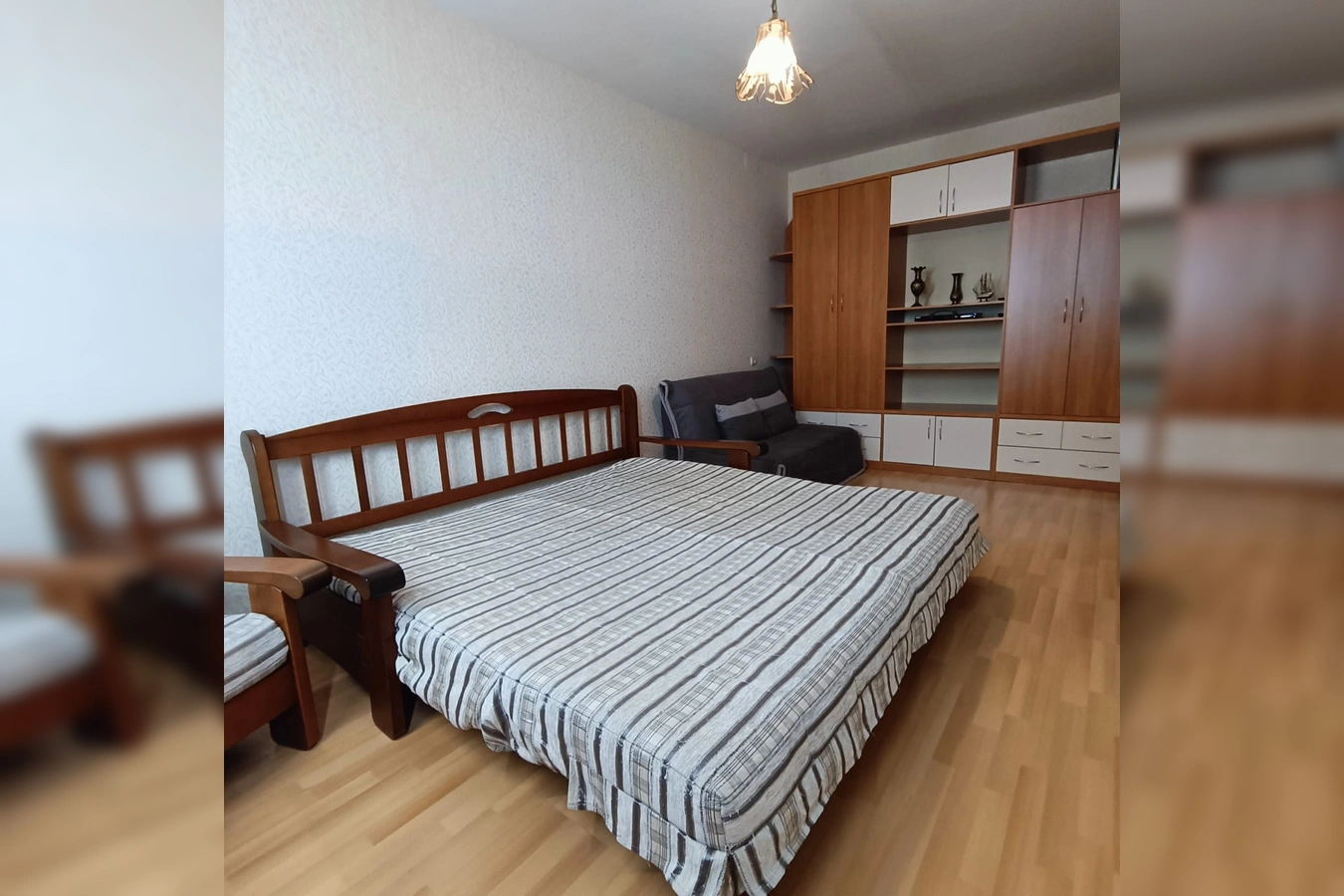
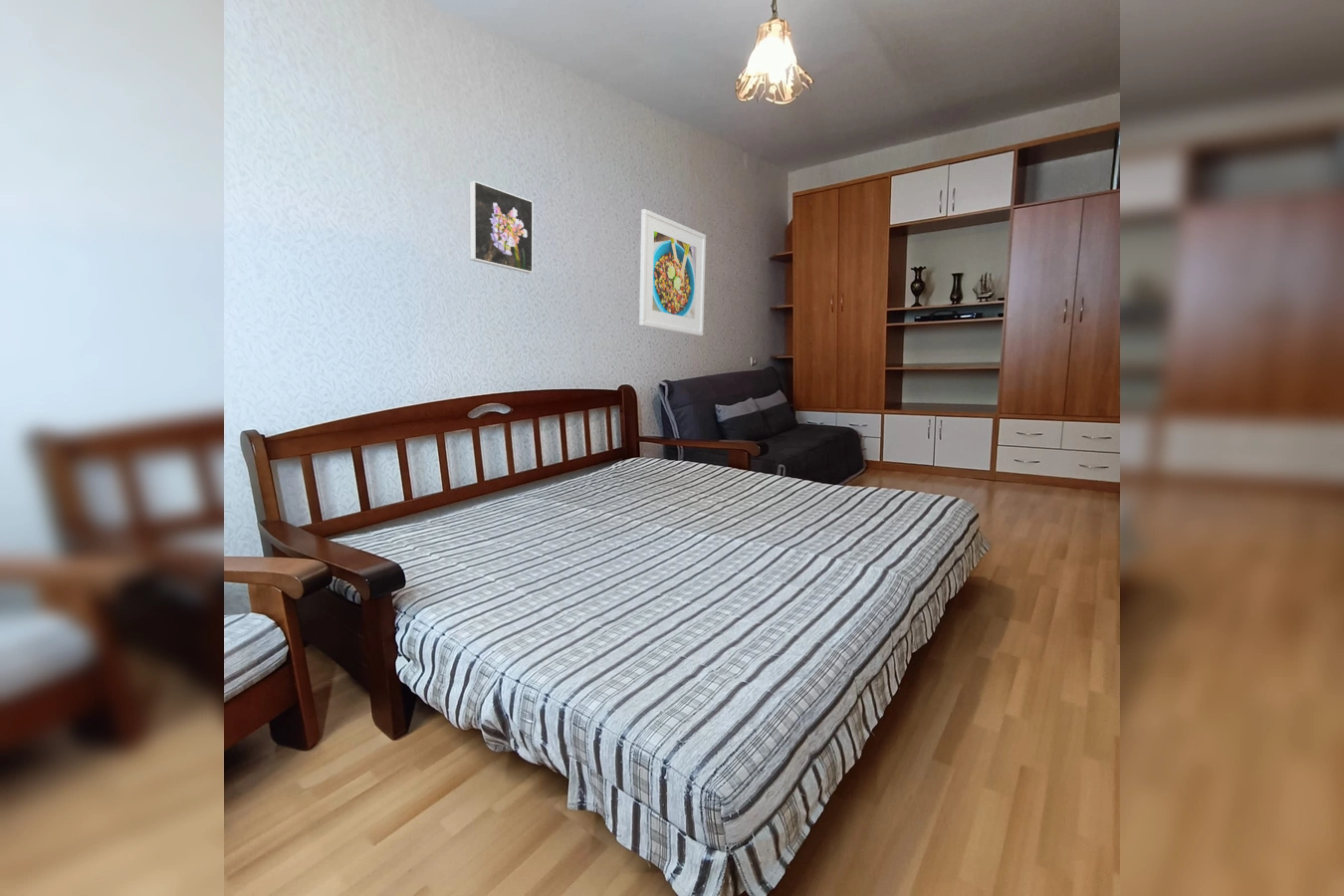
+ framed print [638,208,707,336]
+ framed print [469,179,534,275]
